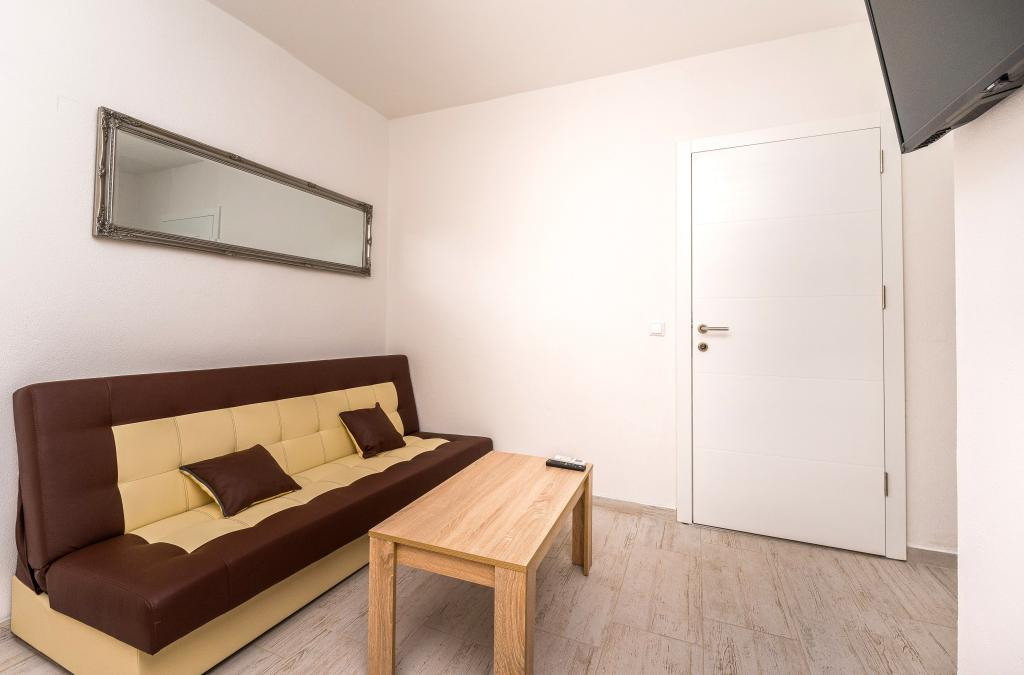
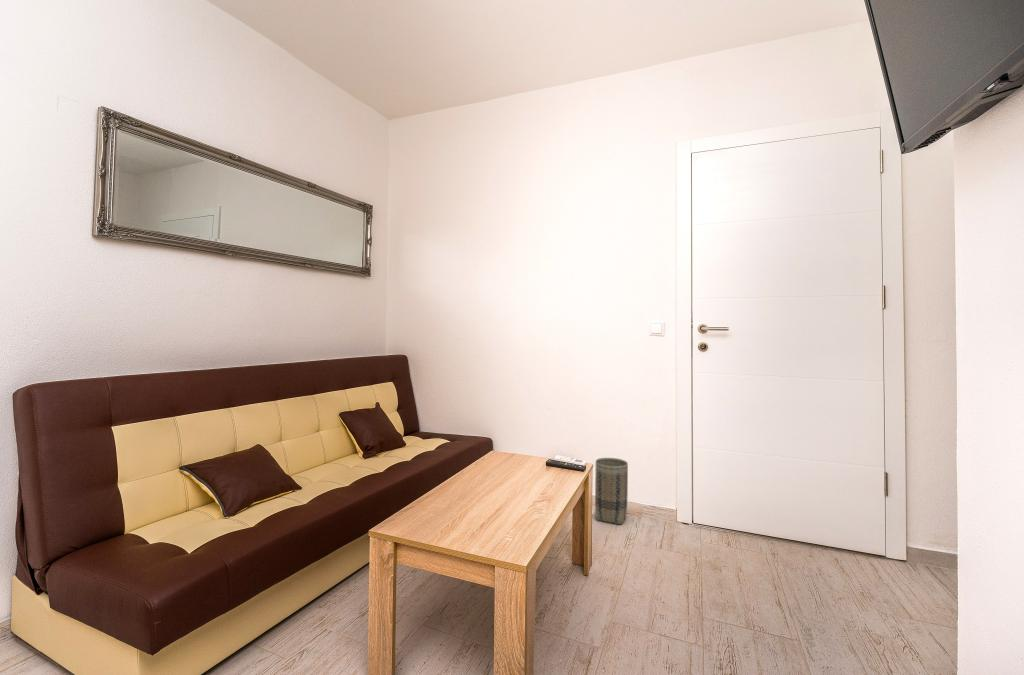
+ basket [594,457,629,525]
